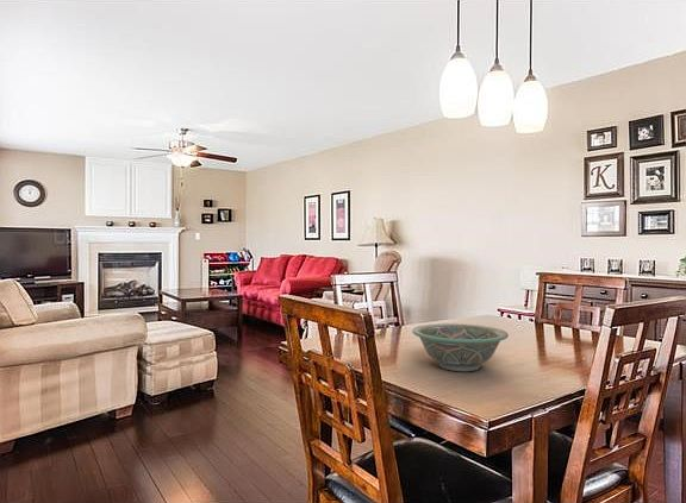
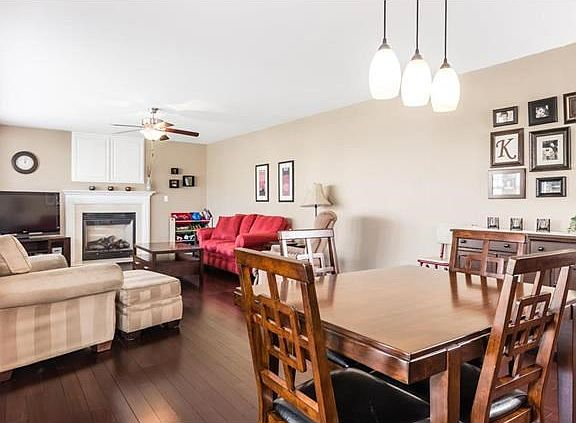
- decorative bowl [411,322,510,372]
